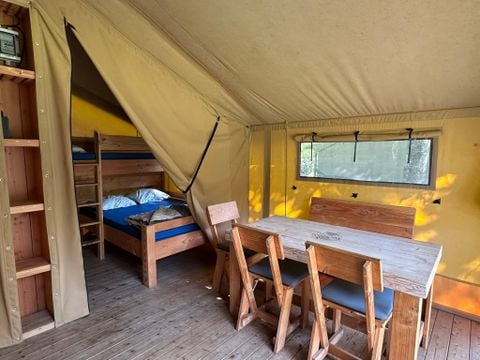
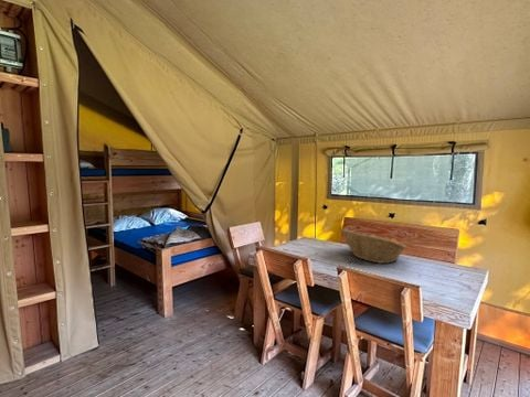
+ fruit basket [340,228,407,265]
